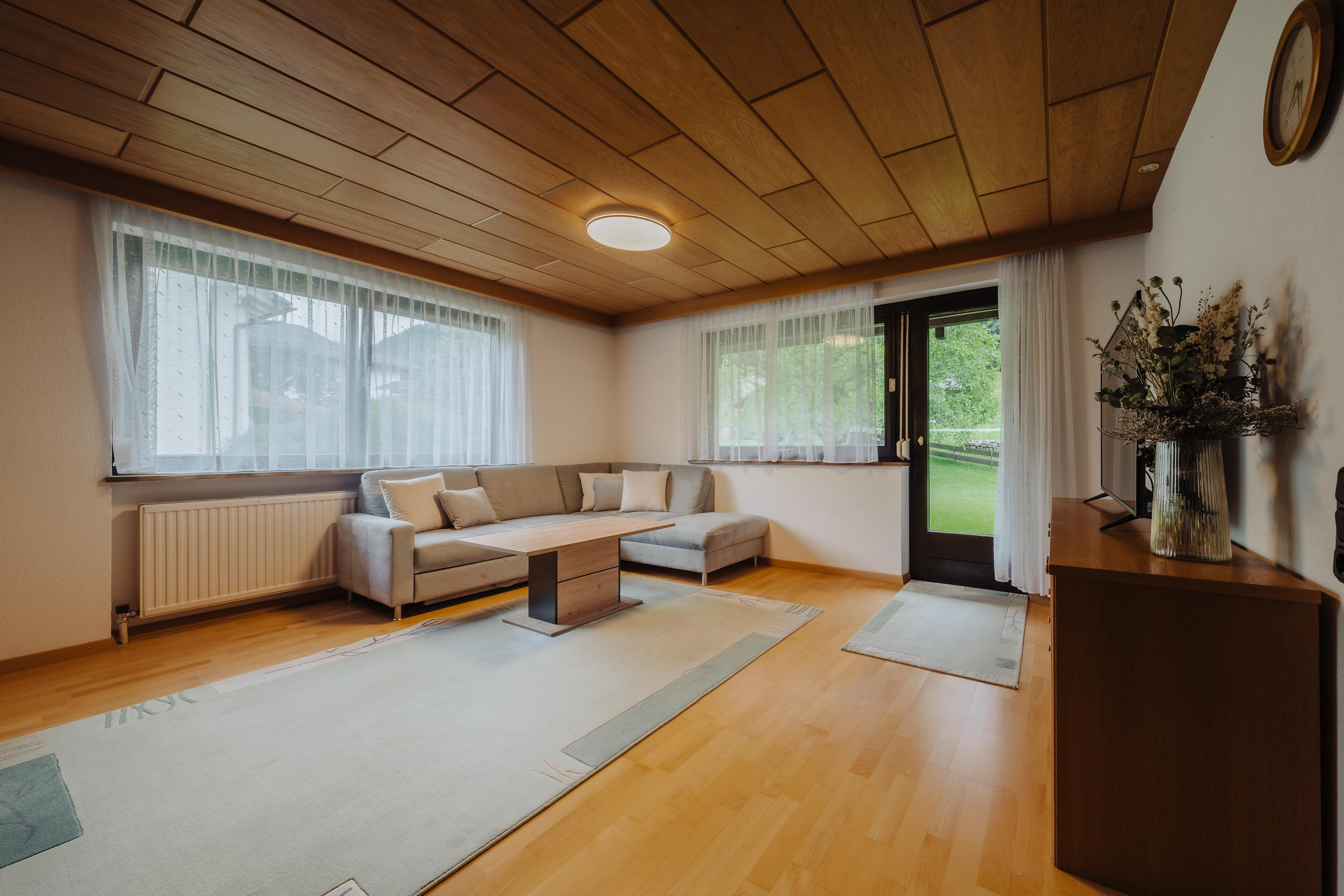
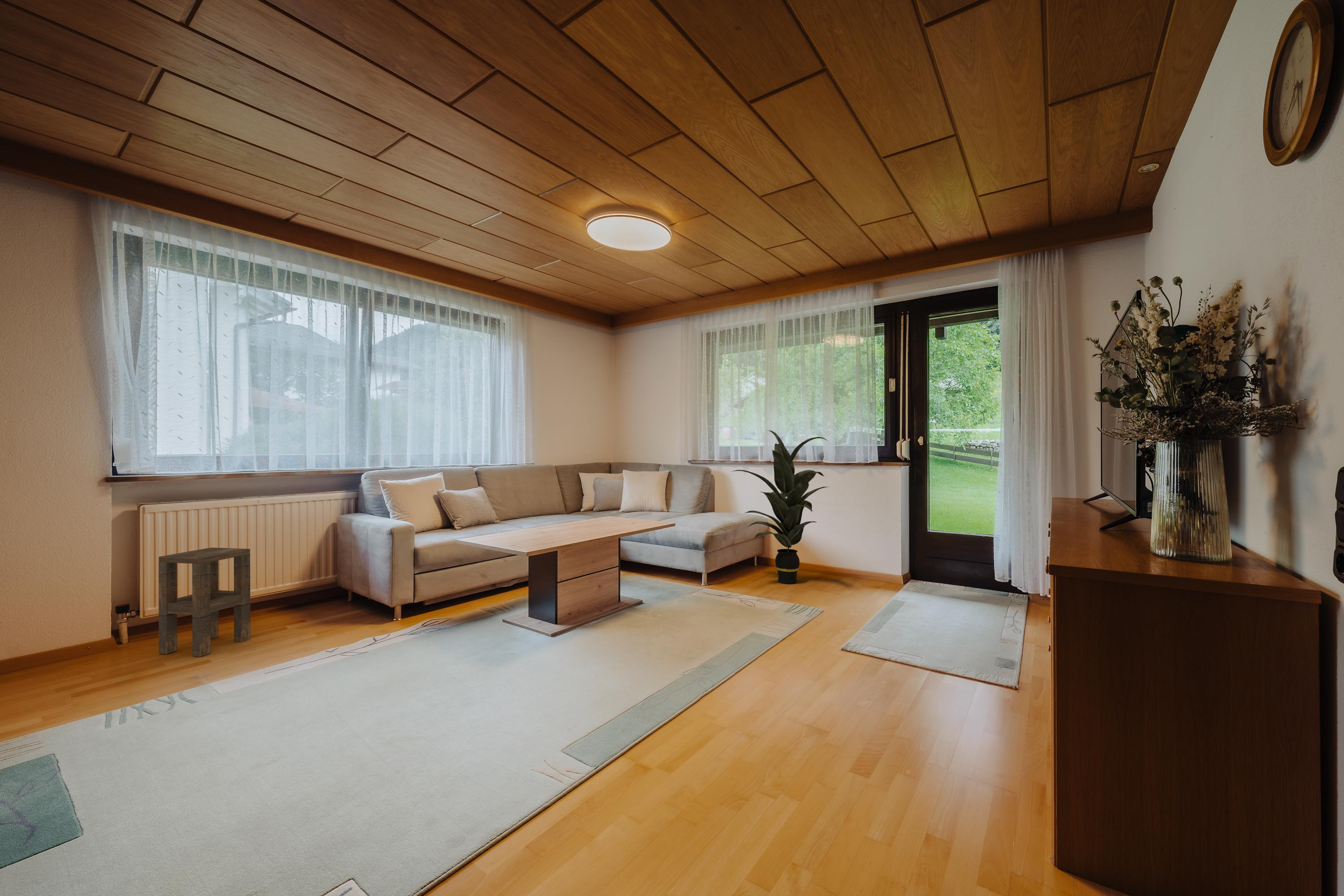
+ side table [158,547,251,657]
+ indoor plant [731,430,830,584]
